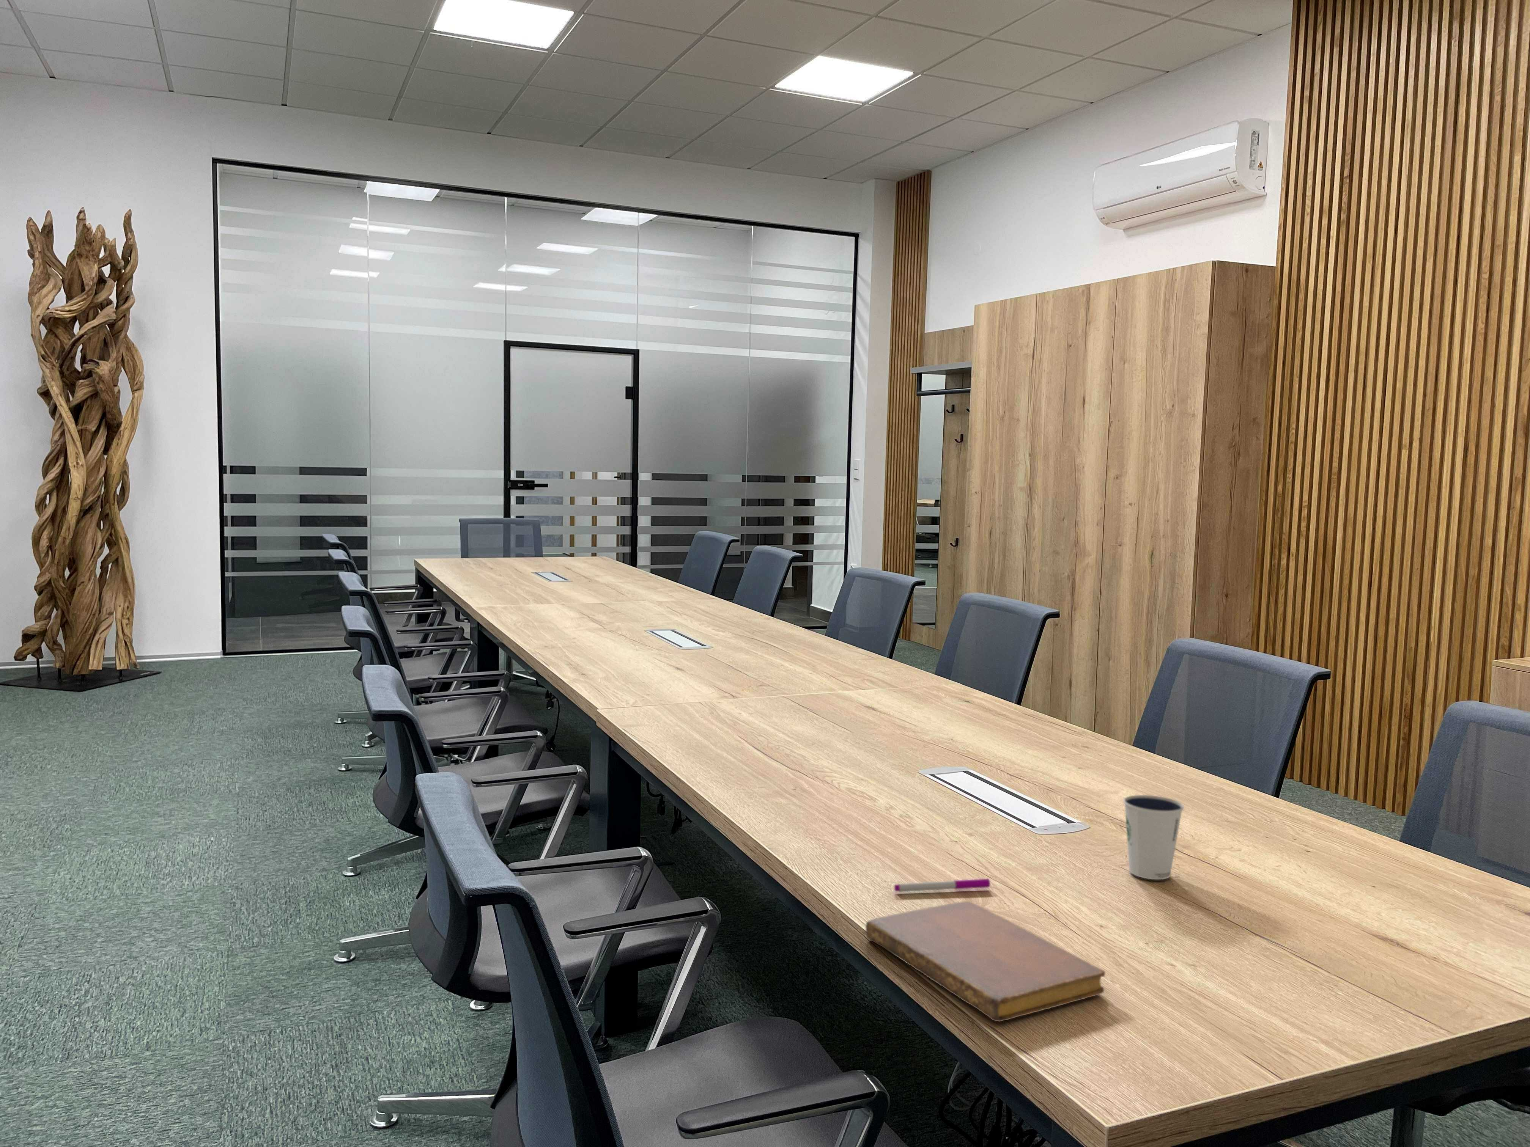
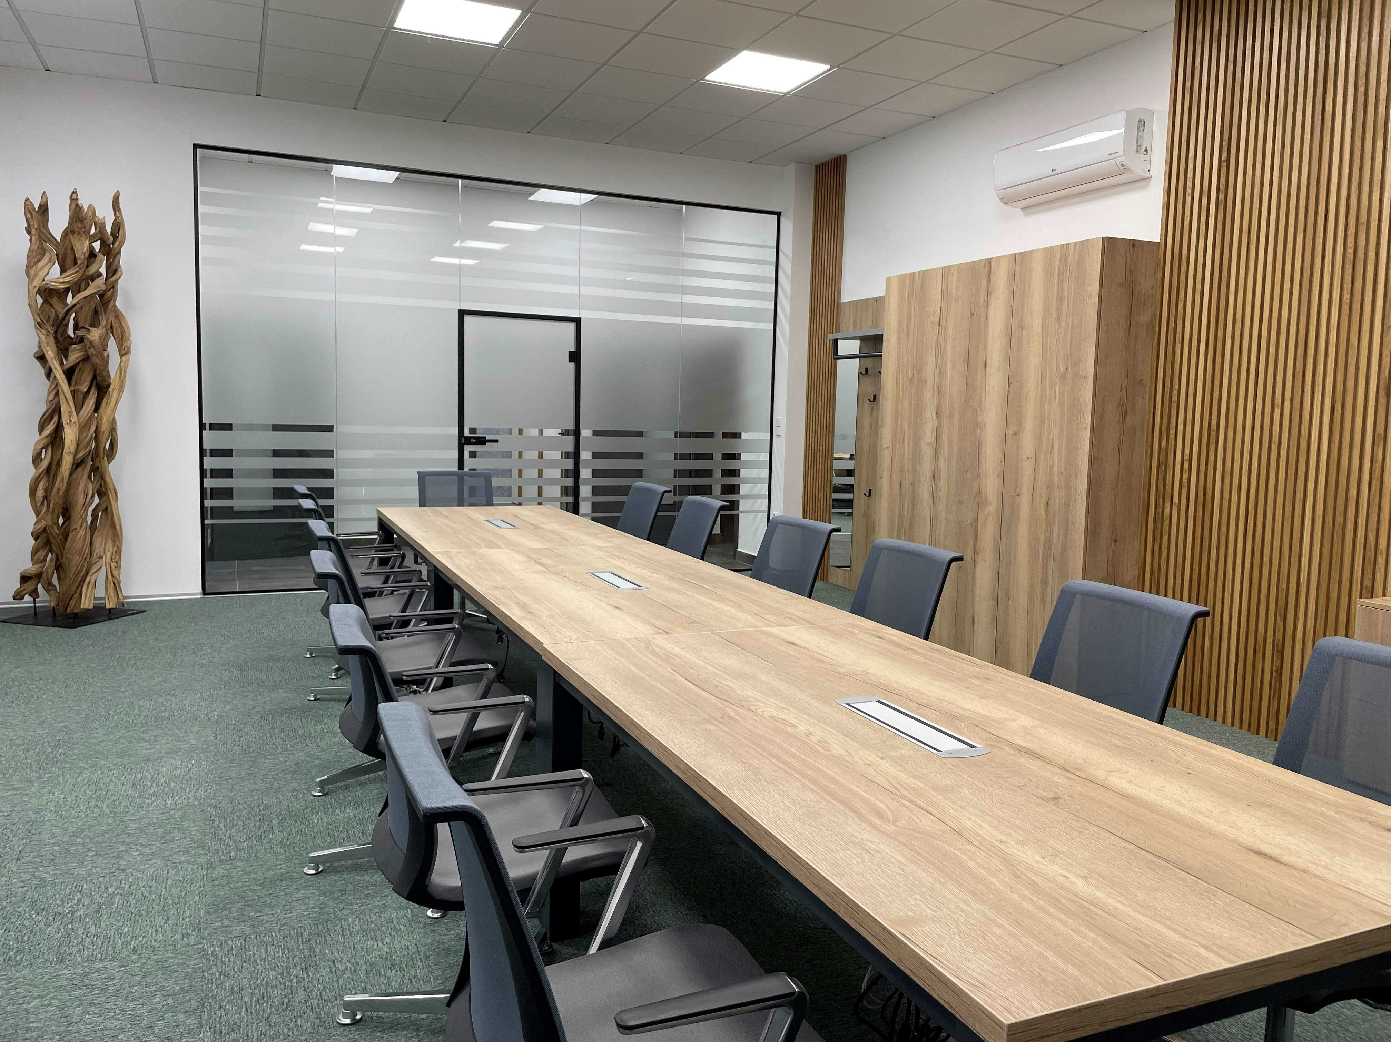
- pen [894,878,990,893]
- notebook [865,901,1106,1022]
- dixie cup [1123,795,1184,880]
